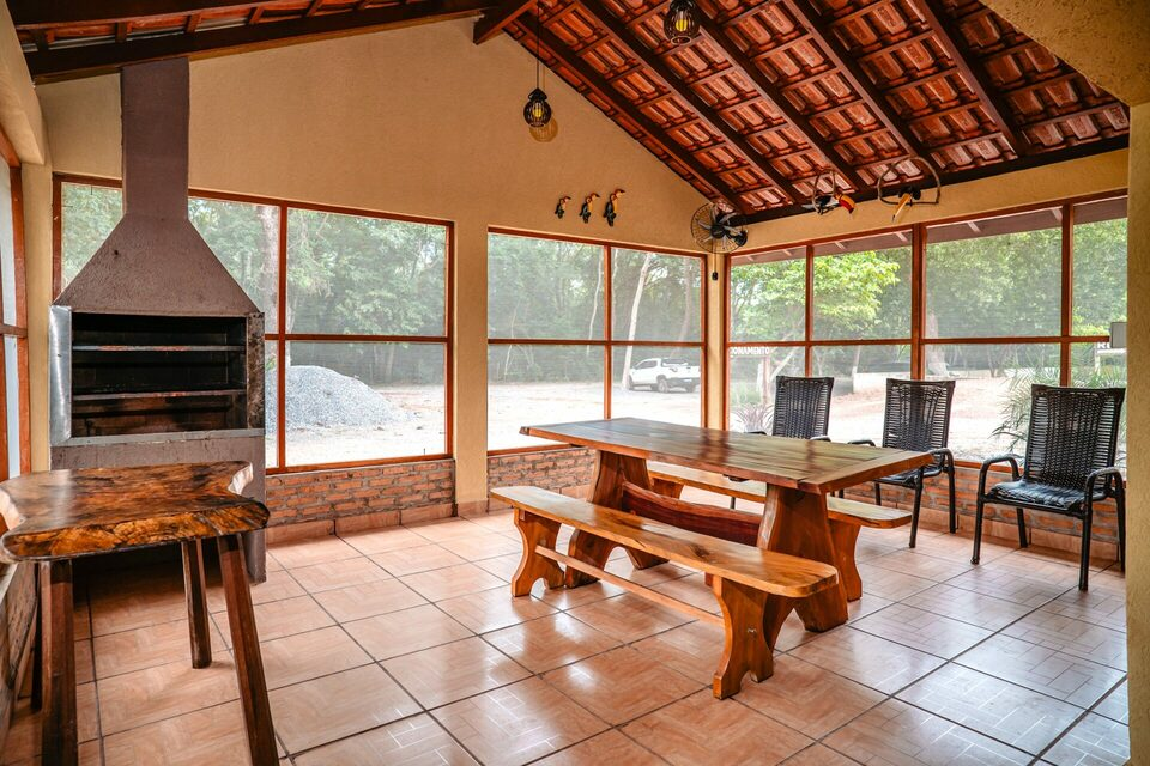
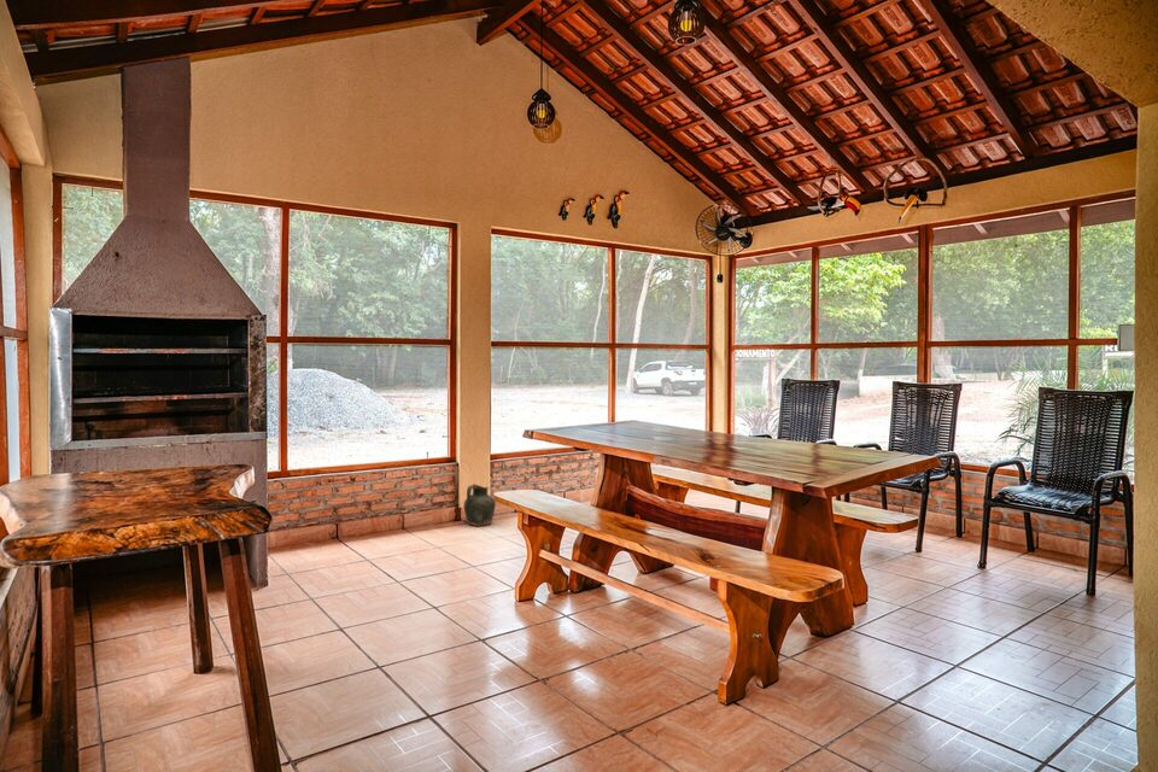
+ ceramic jug [463,482,497,527]
